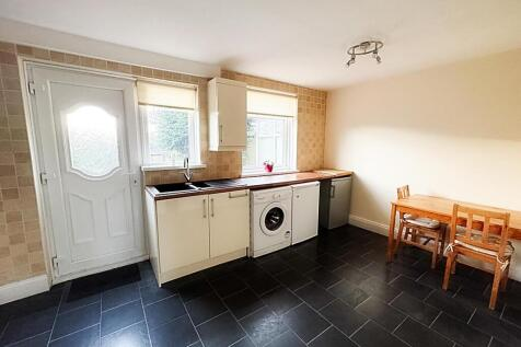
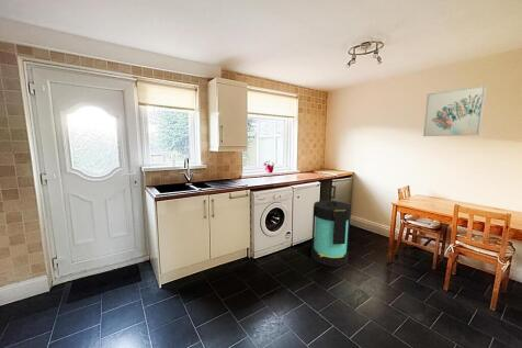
+ wall art [422,85,487,137]
+ lantern [310,200,352,268]
